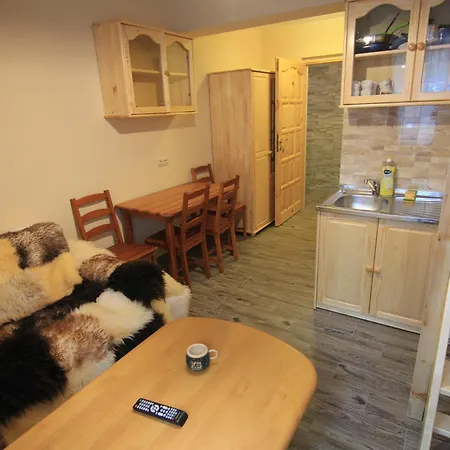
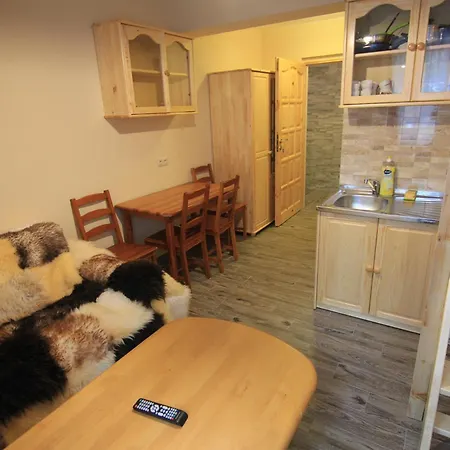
- mug [185,343,219,372]
